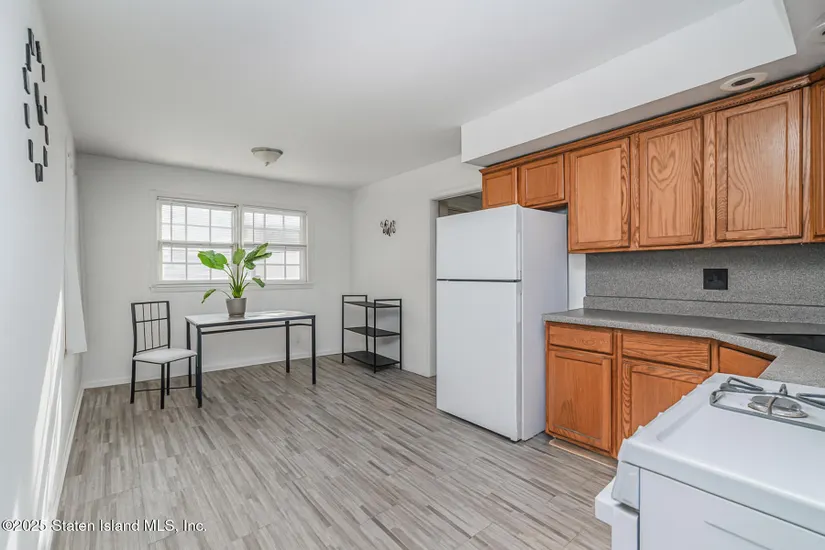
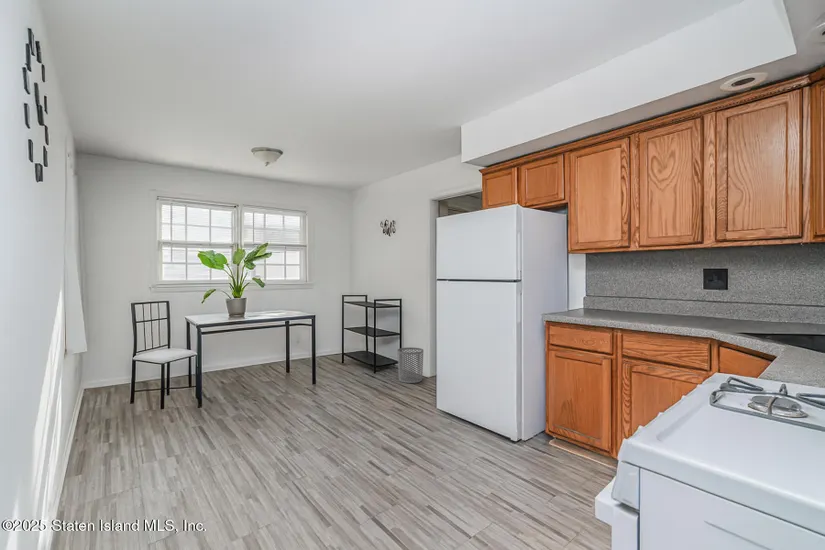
+ waste bin [397,346,424,384]
